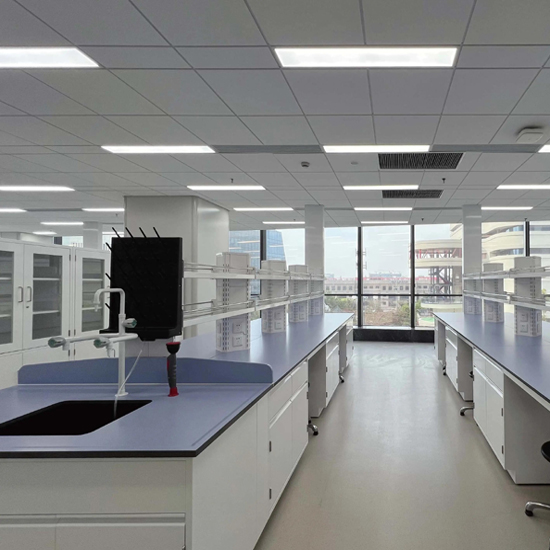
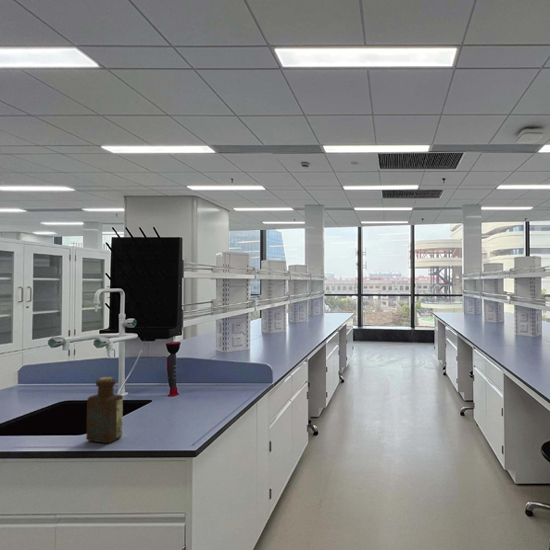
+ bottle [85,376,124,444]
